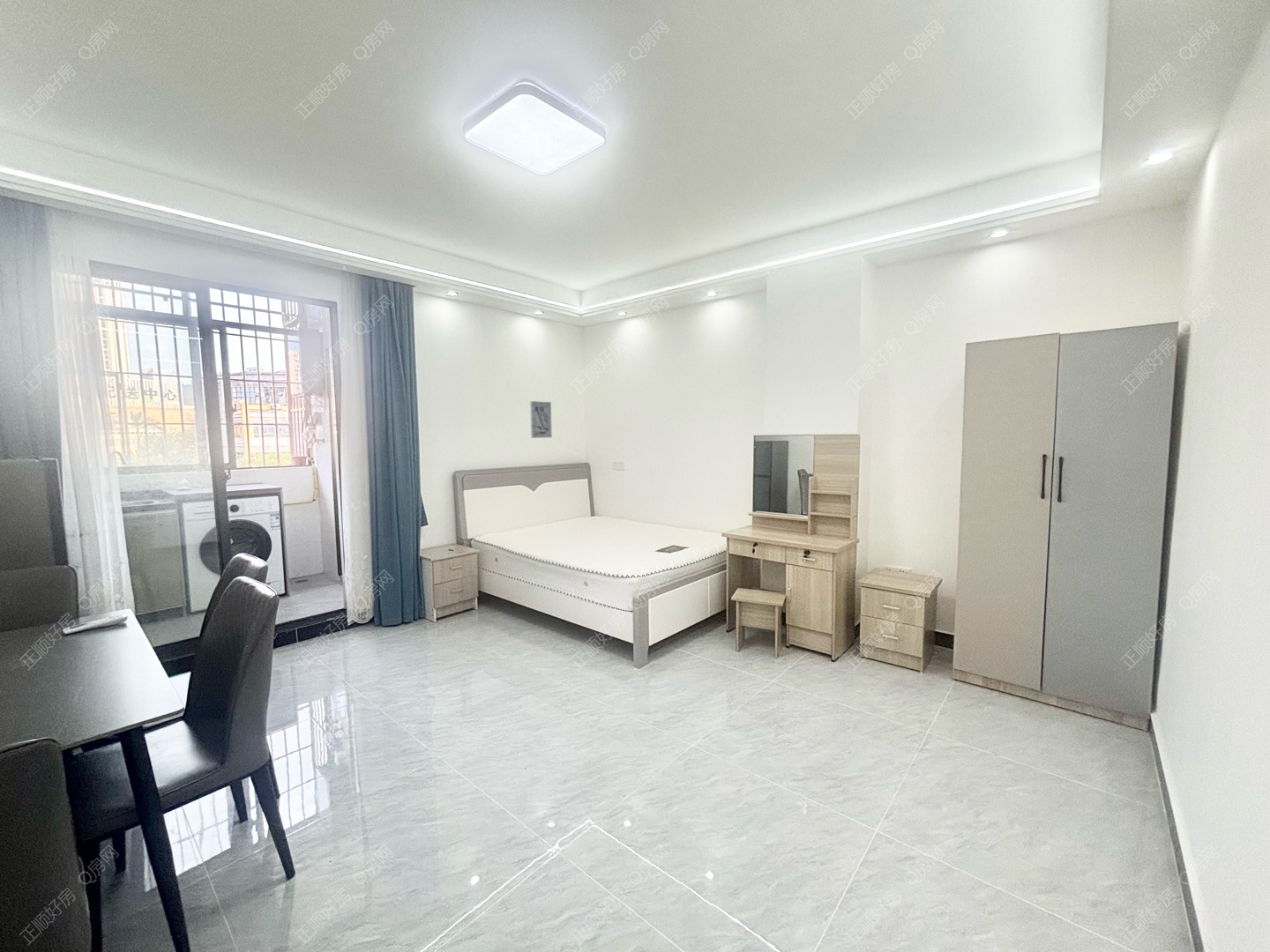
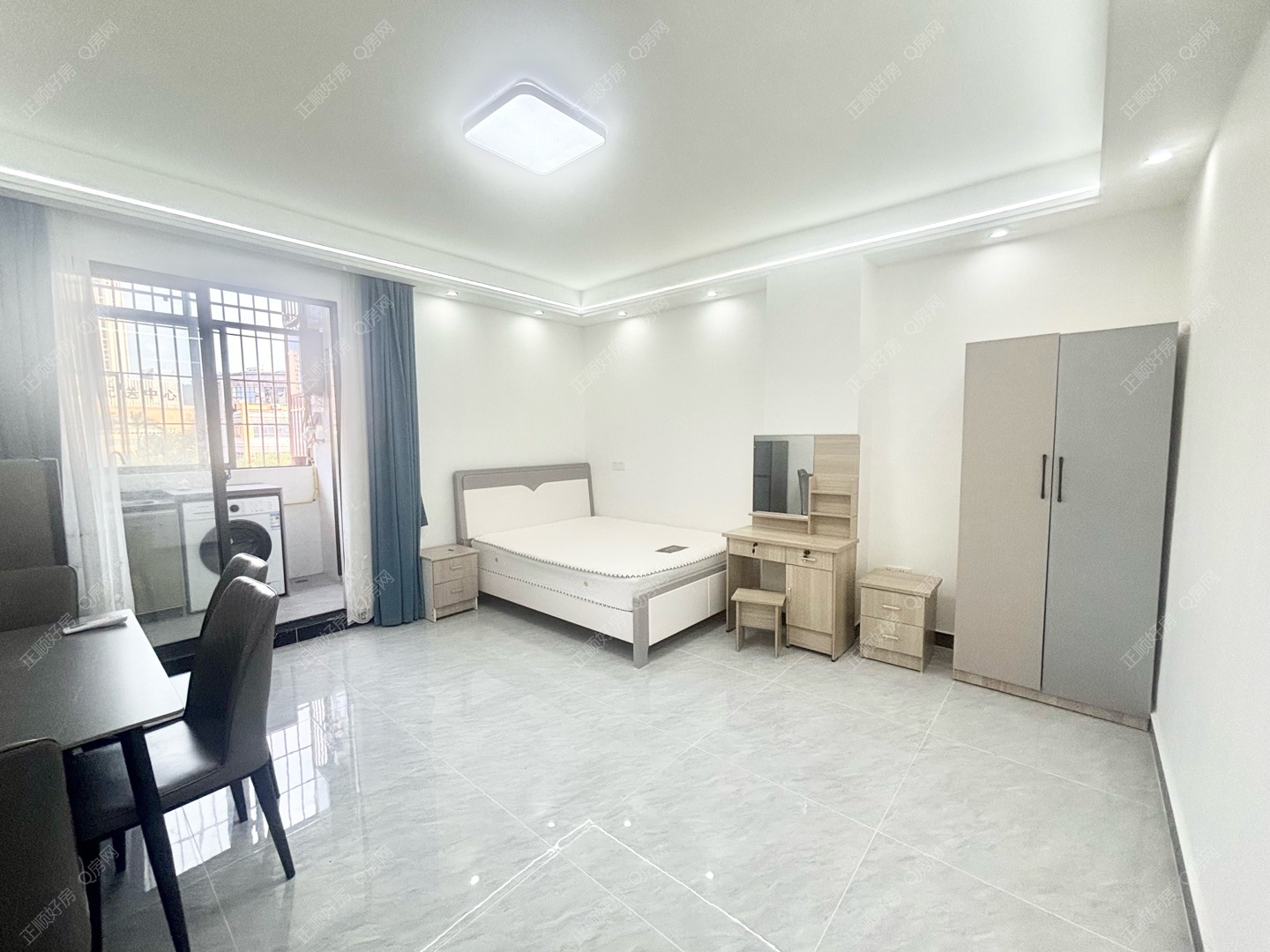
- wall art [529,400,553,439]
